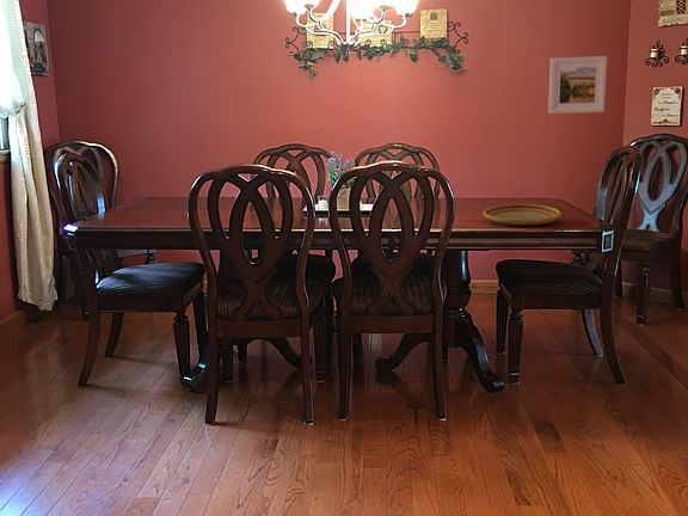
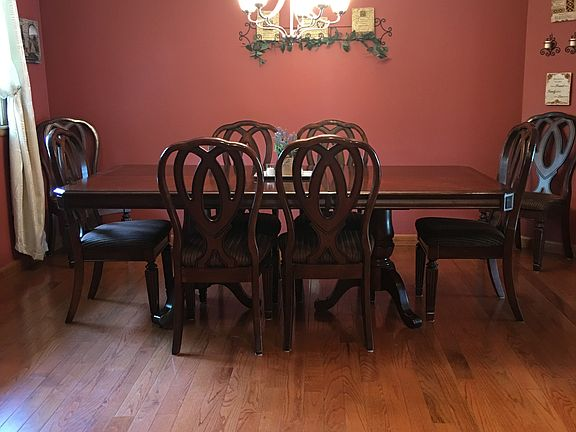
- plate [483,203,561,228]
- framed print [547,55,608,115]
